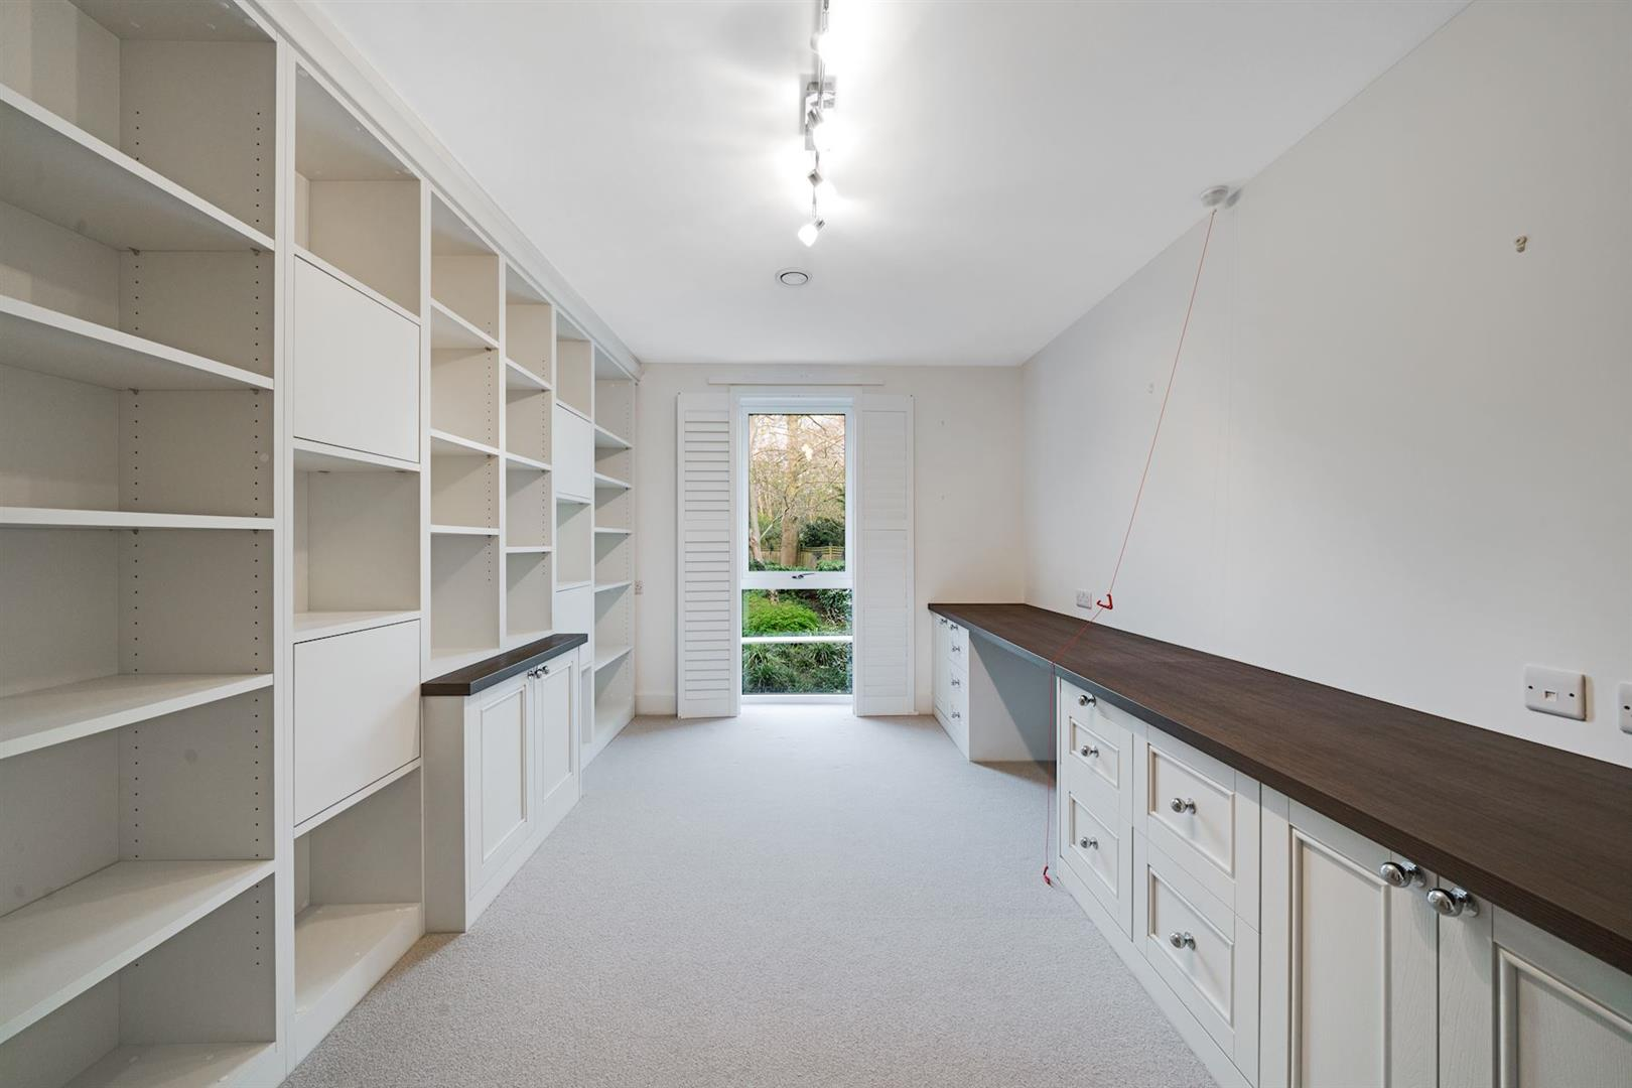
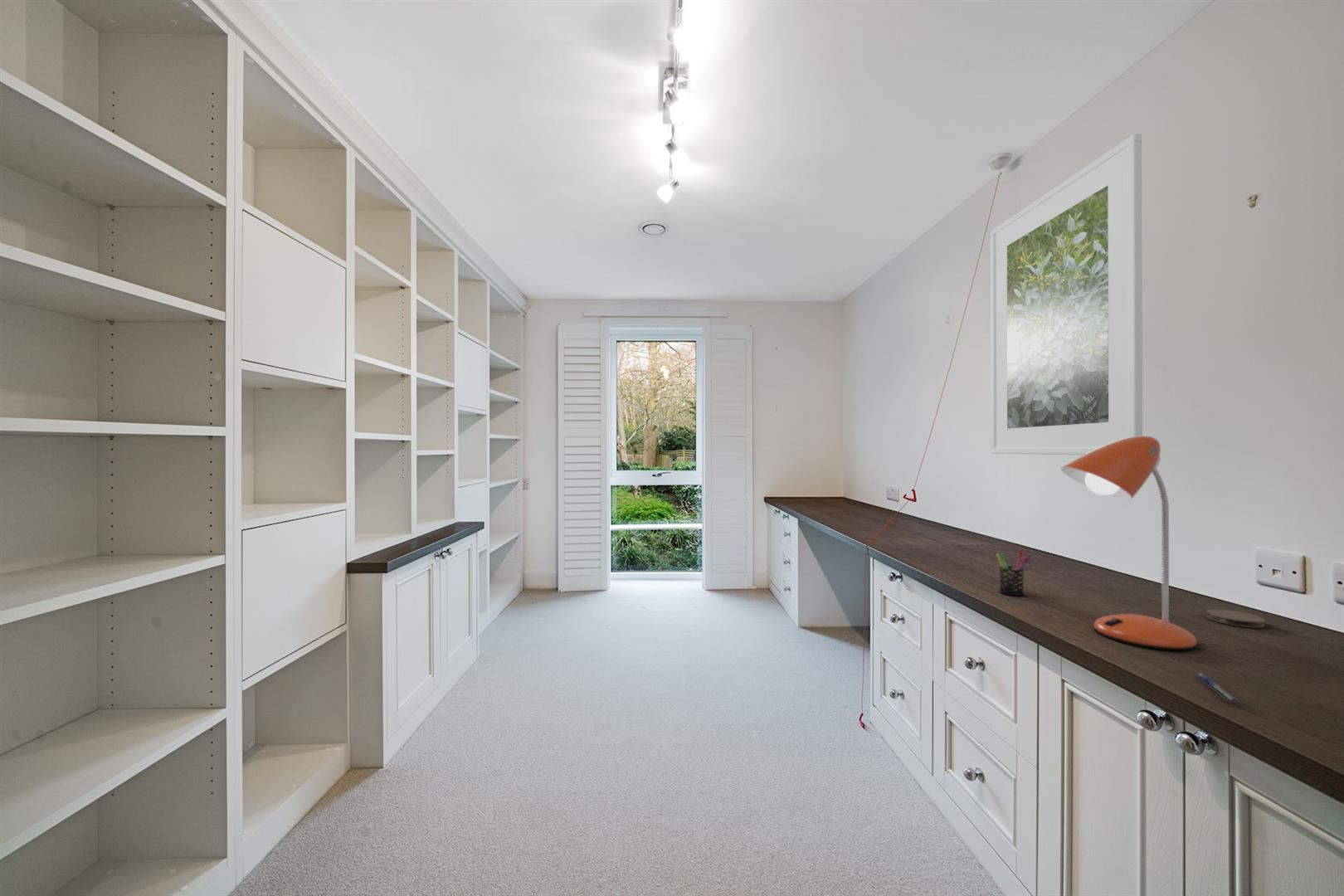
+ pen holder [996,548,1032,597]
+ coaster [1205,608,1266,629]
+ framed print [990,134,1143,455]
+ desk lamp [1060,436,1198,651]
+ pen [1195,672,1240,703]
